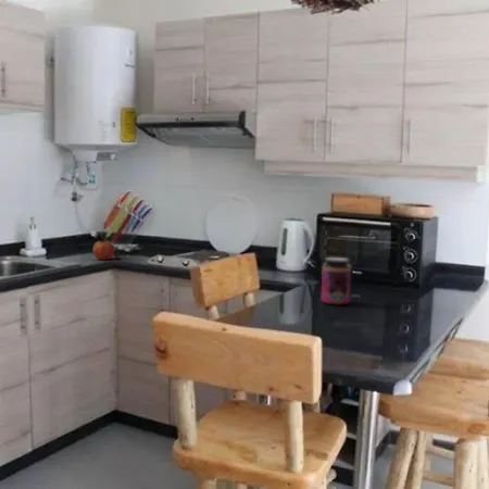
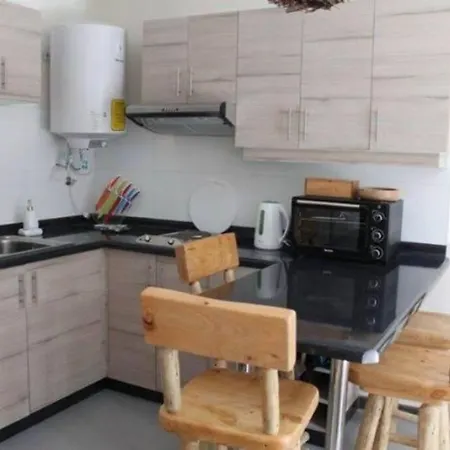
- jar [321,256,352,306]
- fruit [92,238,115,261]
